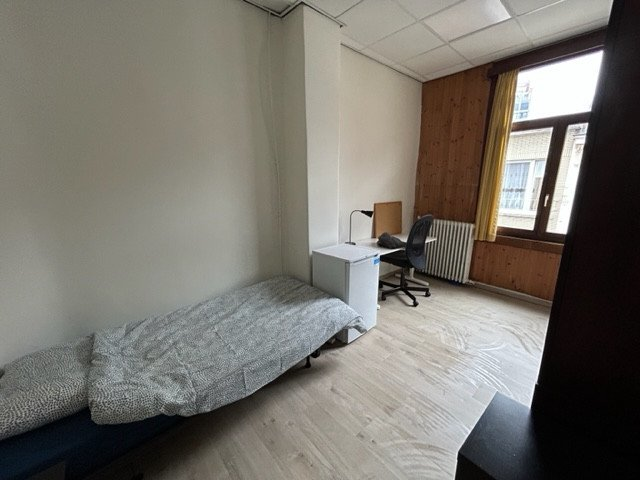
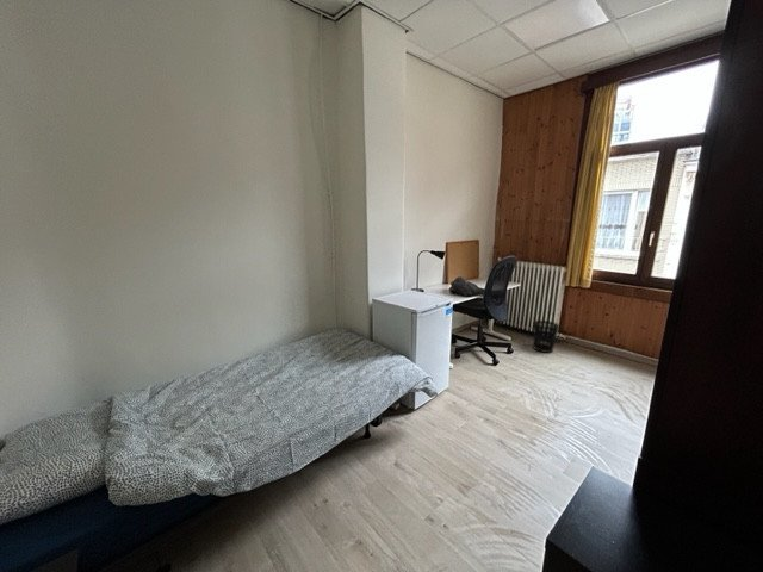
+ wastebasket [532,319,560,354]
